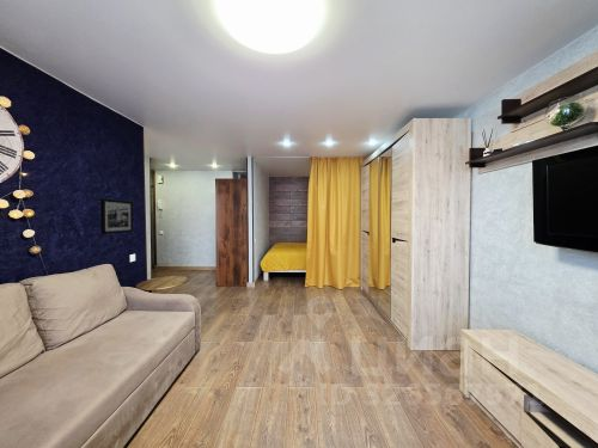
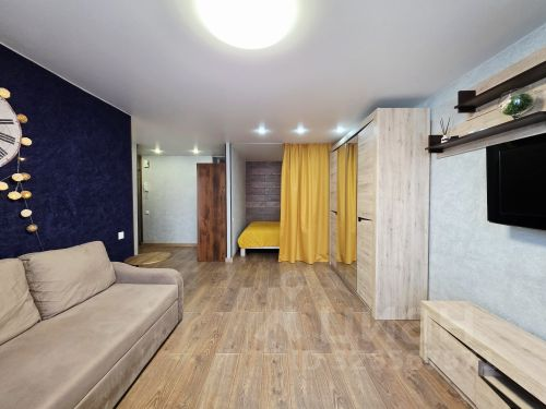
- picture frame [99,197,134,235]
